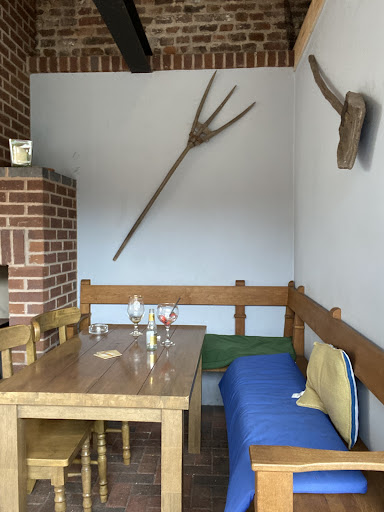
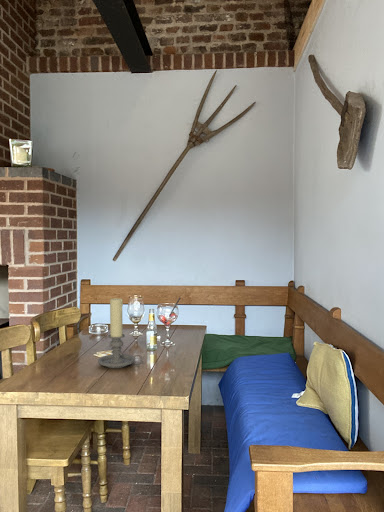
+ candle holder [97,297,143,369]
